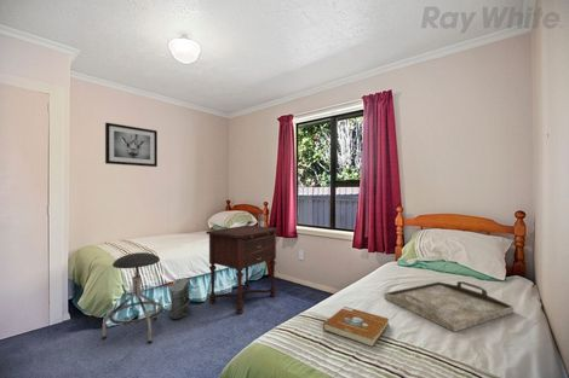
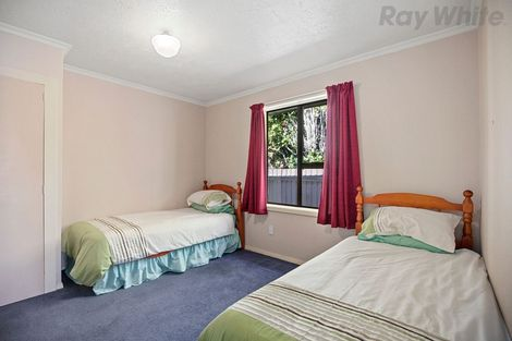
- side table [205,225,277,315]
- bag [168,278,191,320]
- wall art [104,122,159,168]
- stool [100,251,163,344]
- book [322,306,390,348]
- serving tray [383,280,515,333]
